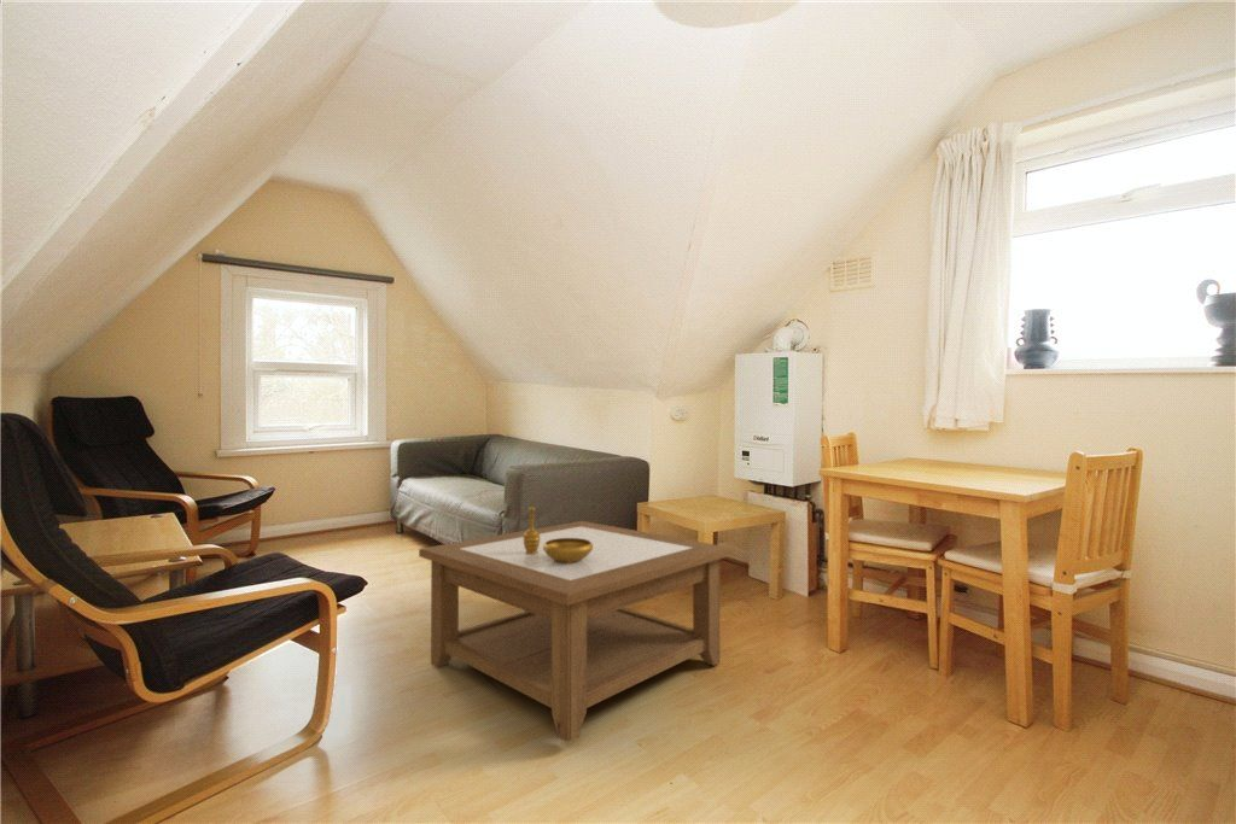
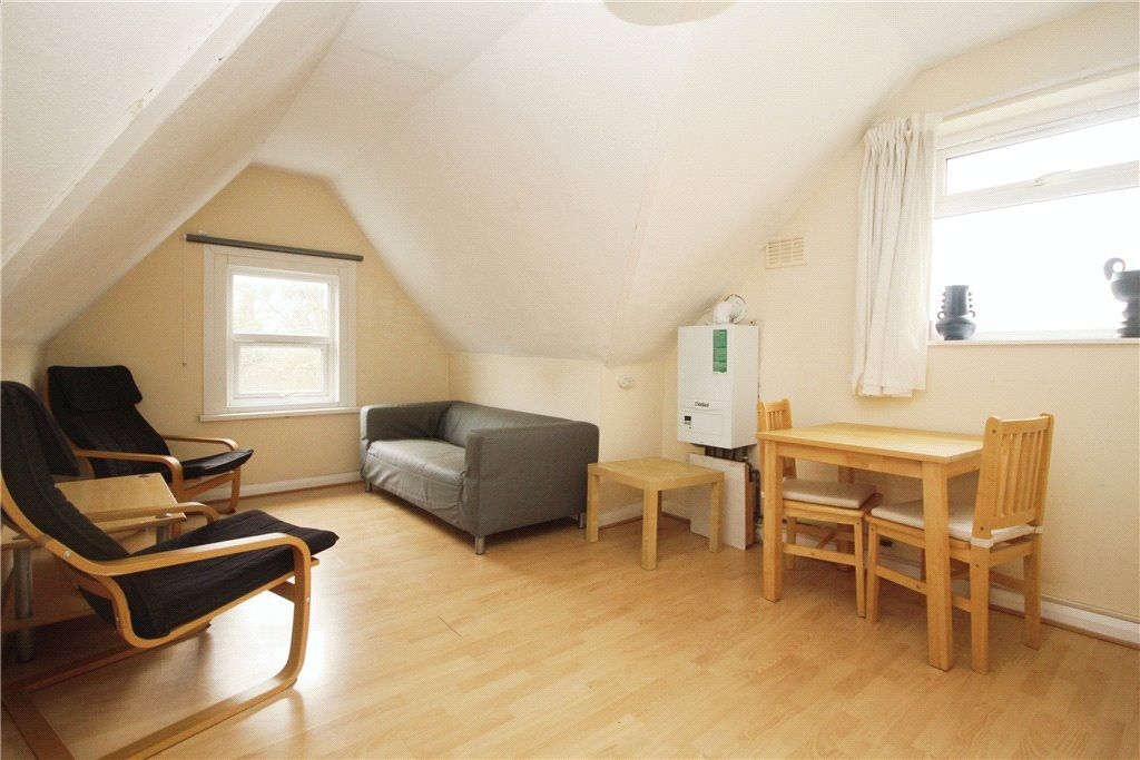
- decorative bowl [523,505,593,563]
- coffee table [418,520,733,743]
